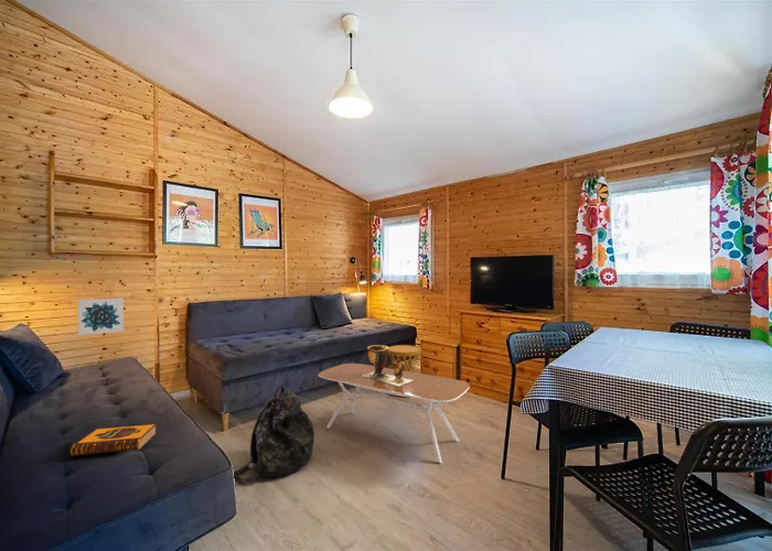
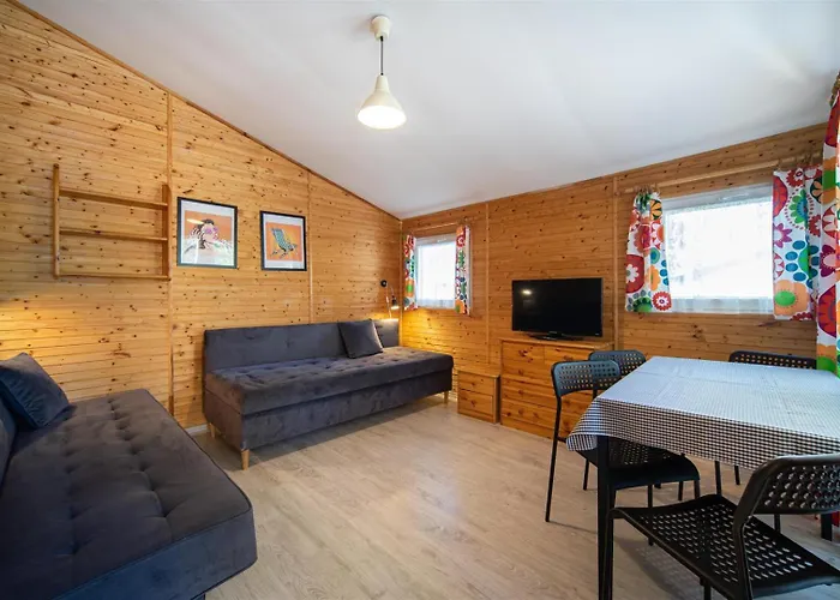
- backpack [233,385,315,484]
- clay pot [362,344,414,386]
- hardback book [69,423,158,457]
- side table [388,344,422,398]
- coffee table [318,363,471,464]
- wall art [77,296,125,336]
